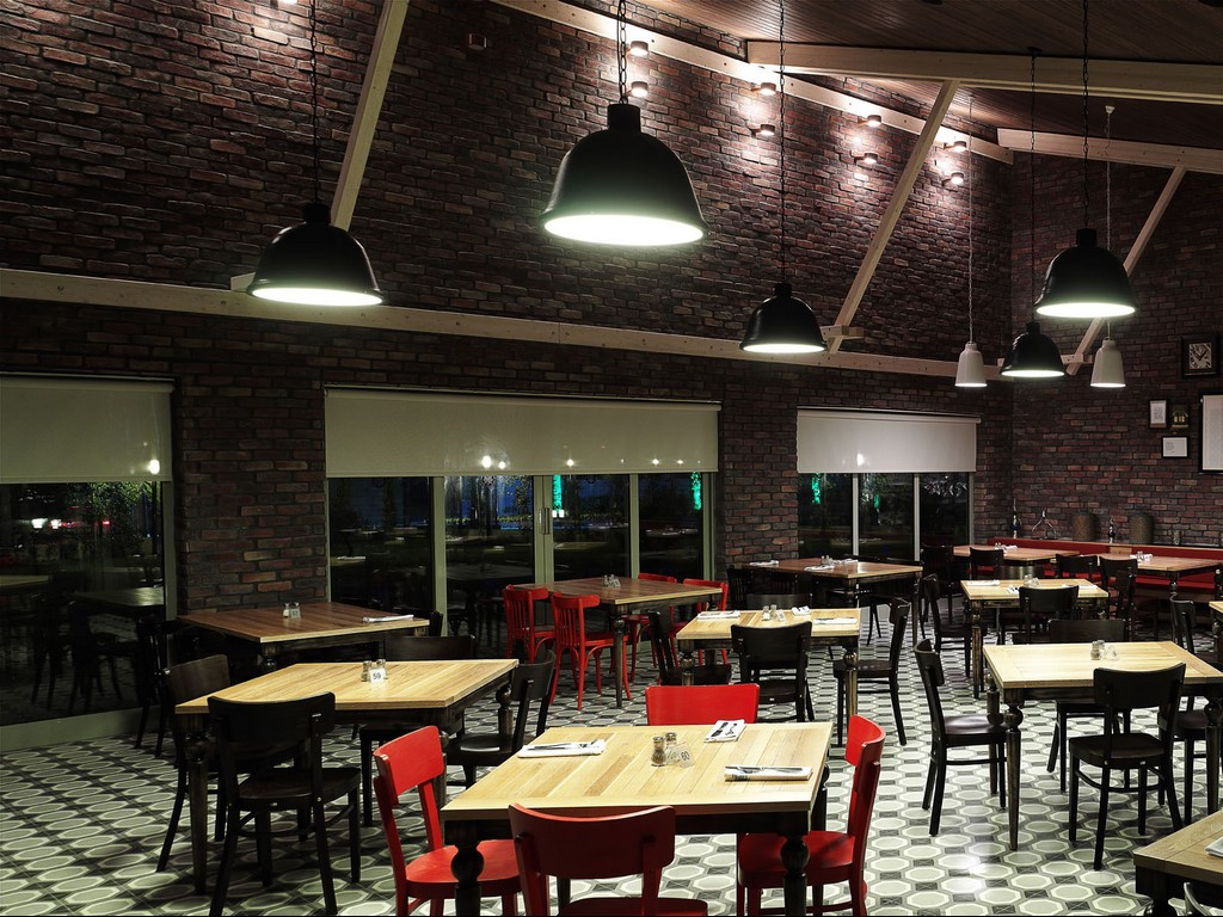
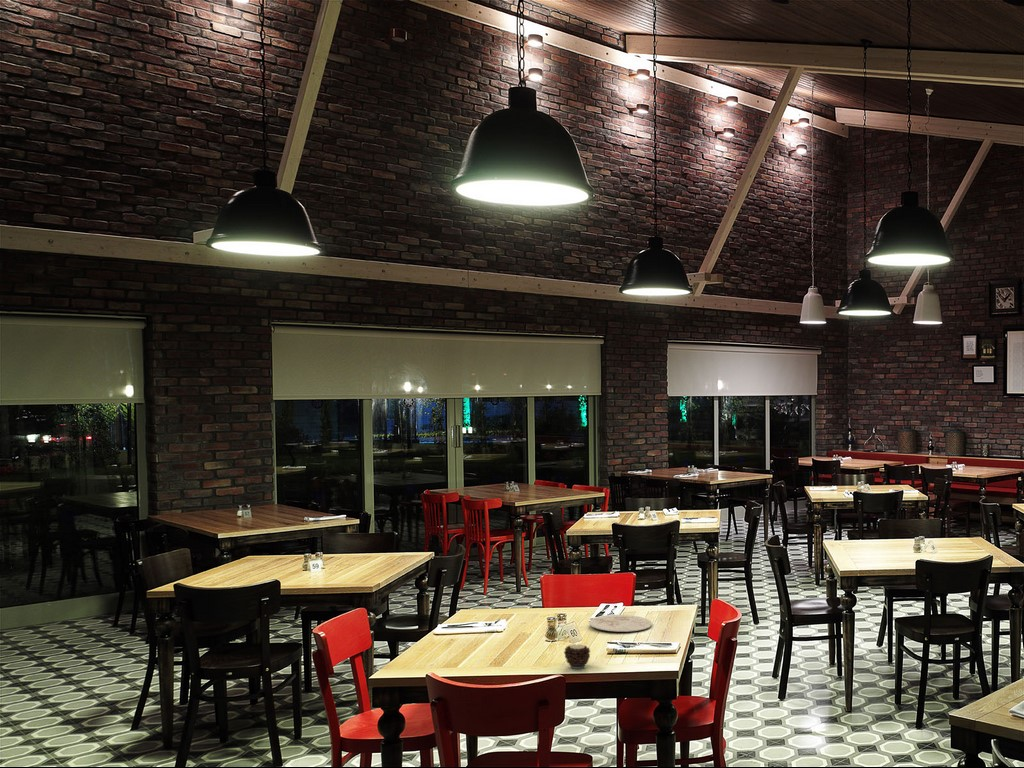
+ plate [588,614,653,633]
+ candle [563,643,591,670]
